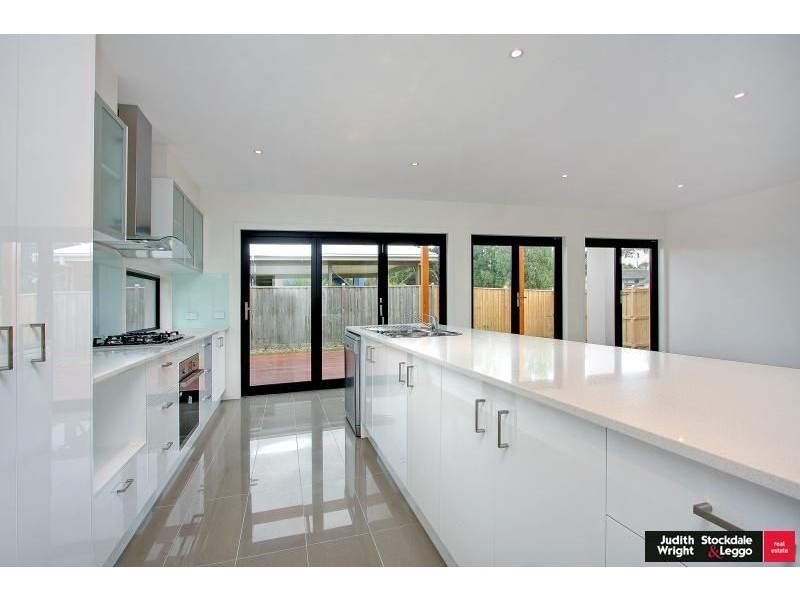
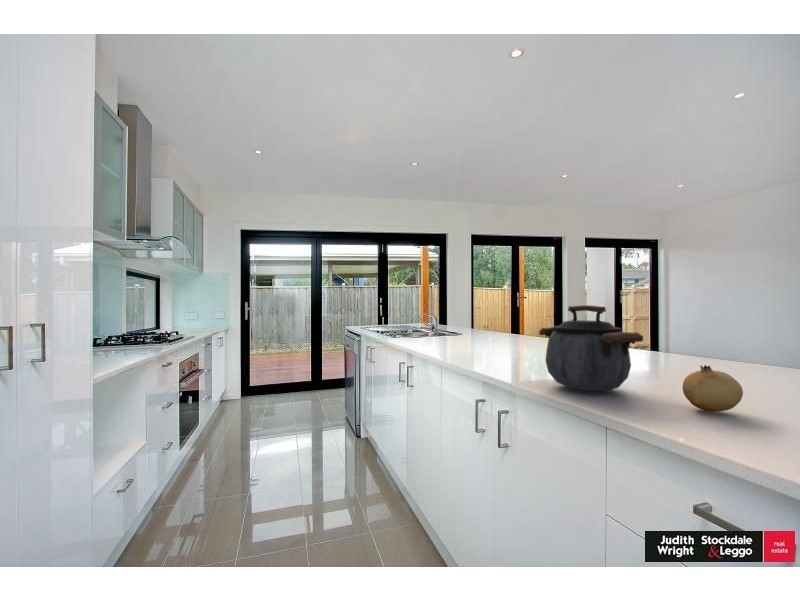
+ kettle [538,304,644,392]
+ fruit [682,364,744,413]
